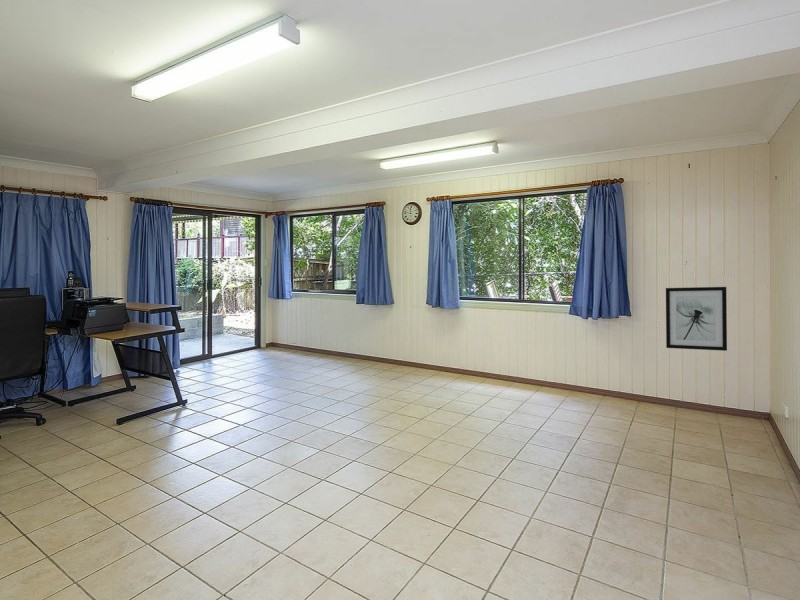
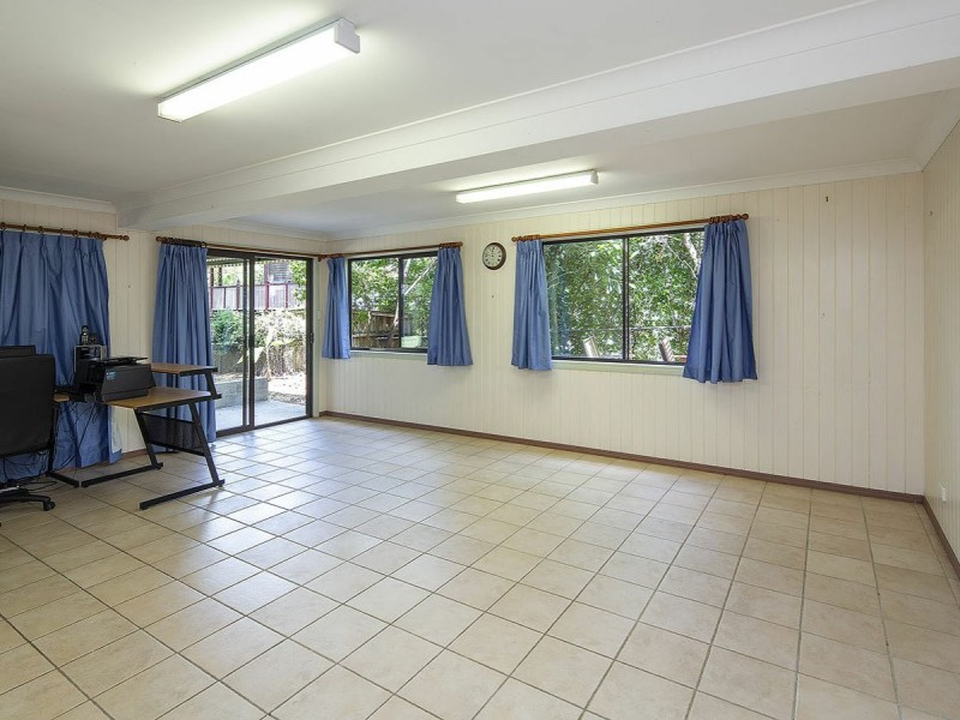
- wall art [665,286,728,352]
